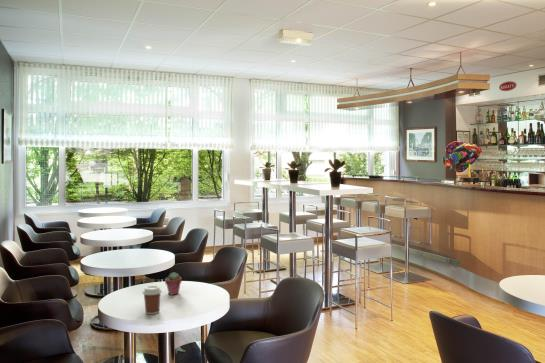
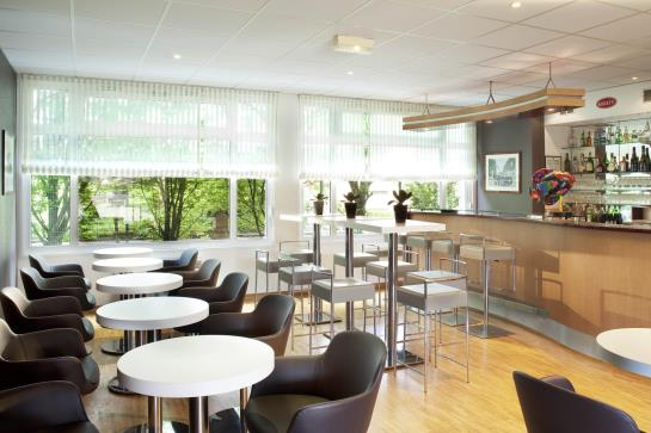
- potted succulent [164,271,183,296]
- coffee cup [141,285,163,315]
